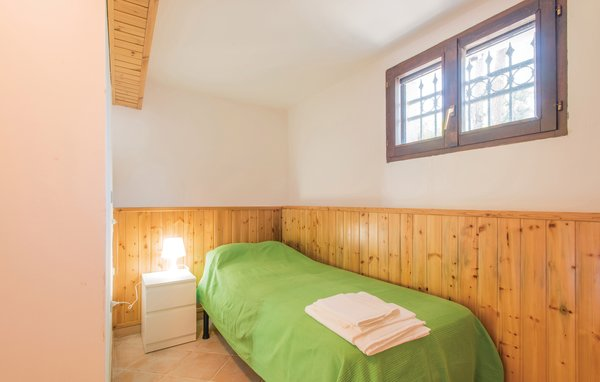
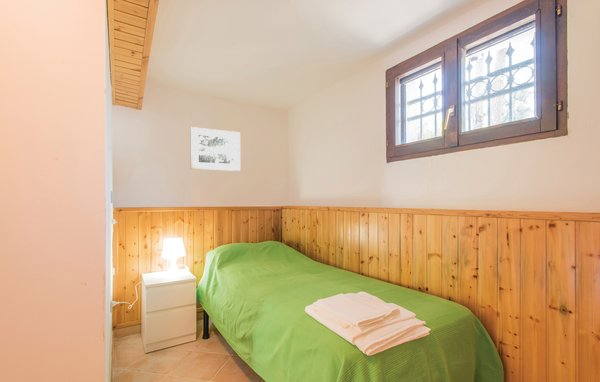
+ wall art [189,126,241,172]
